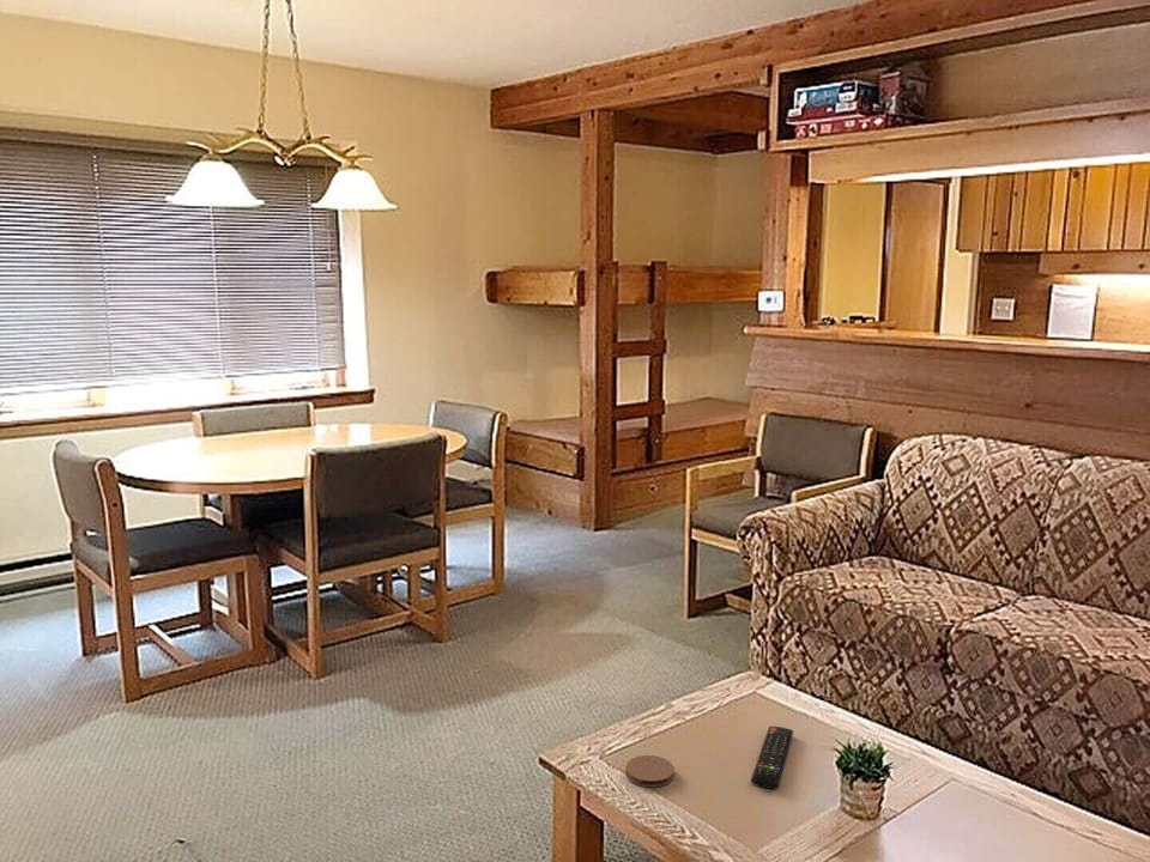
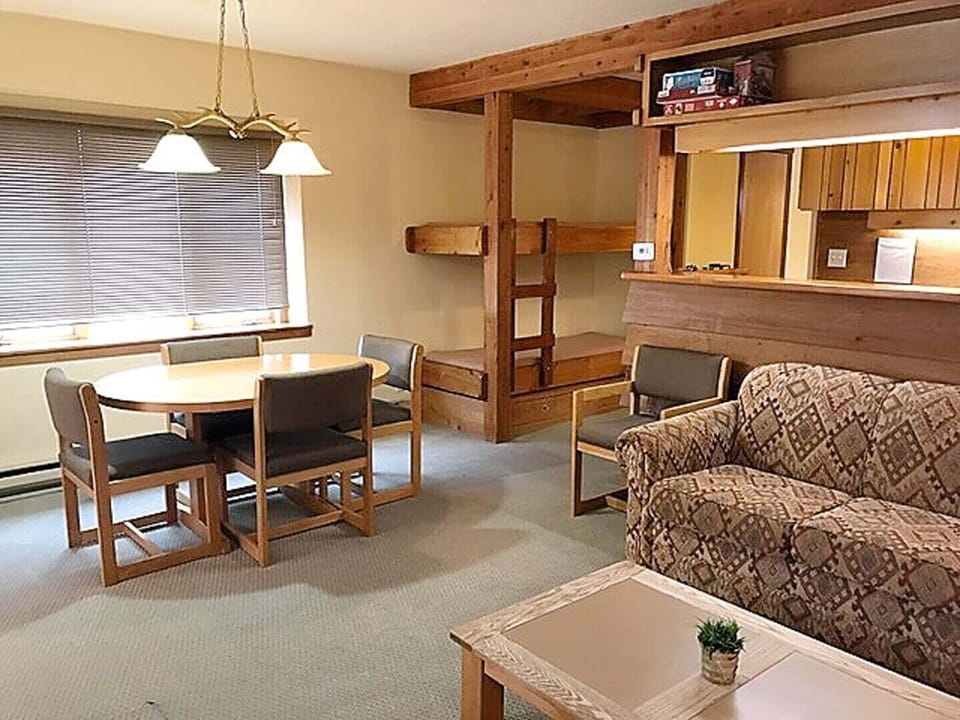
- remote control [750,726,794,790]
- coaster [625,754,676,788]
